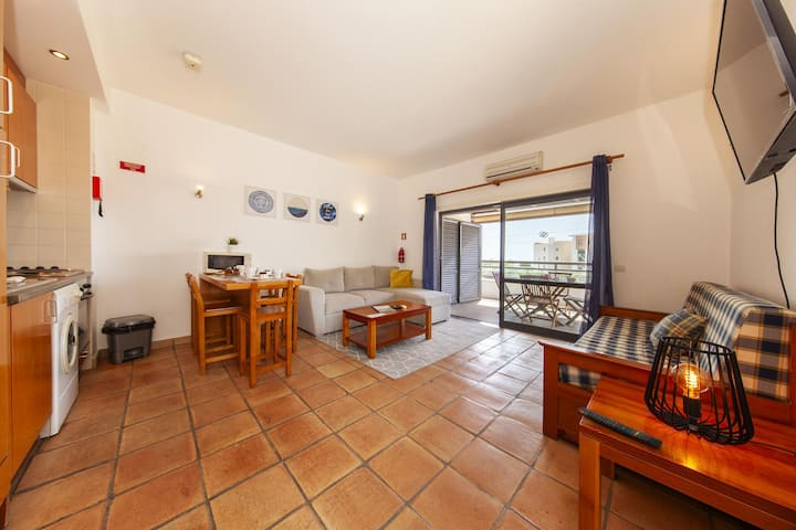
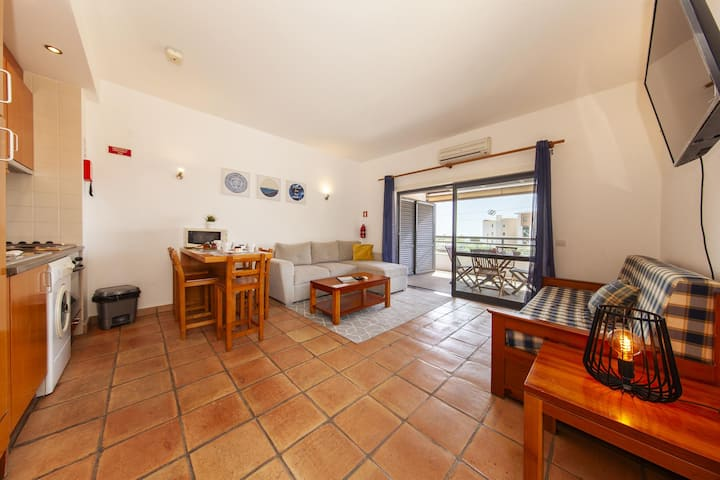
- remote control [576,406,663,449]
